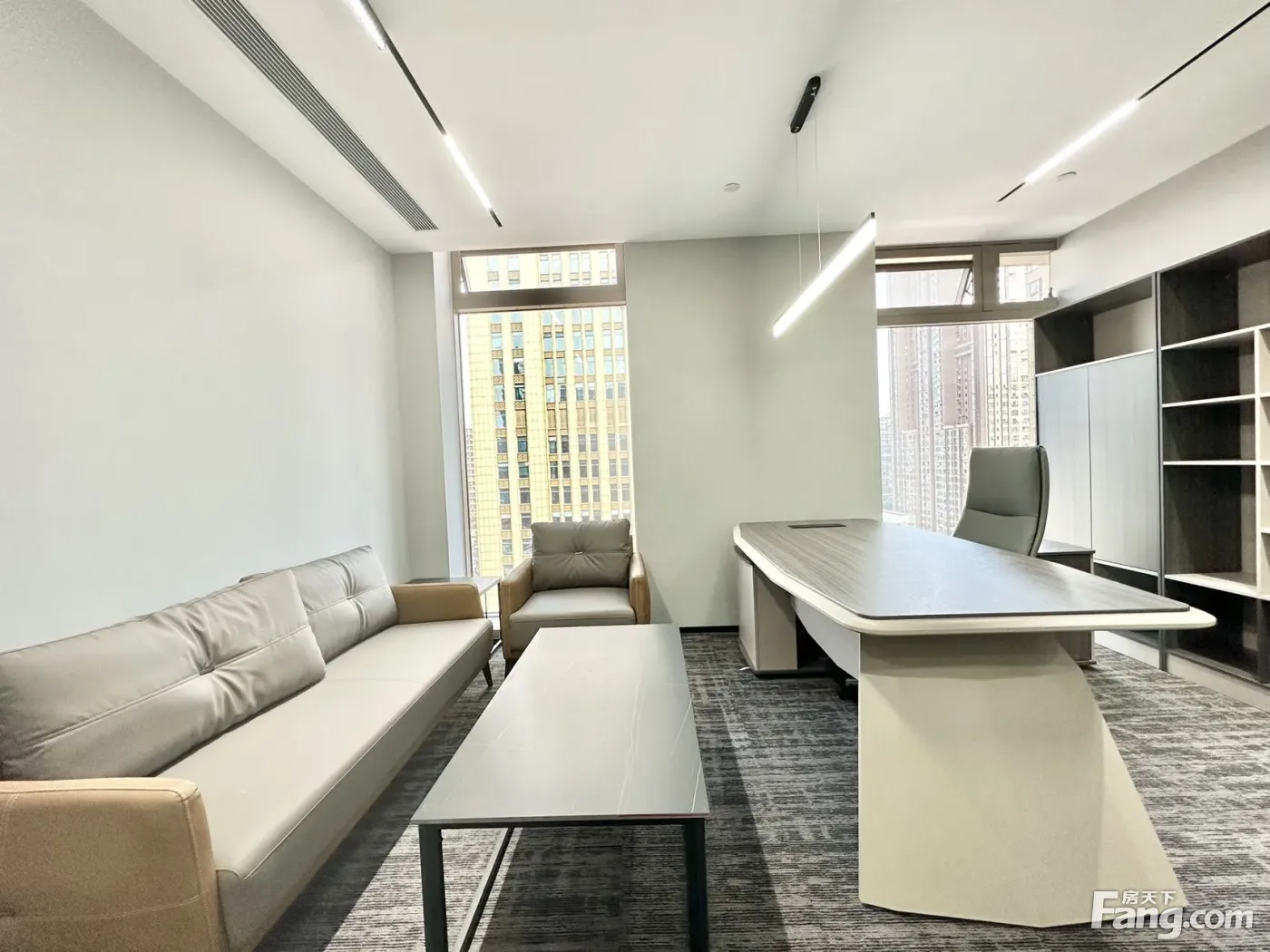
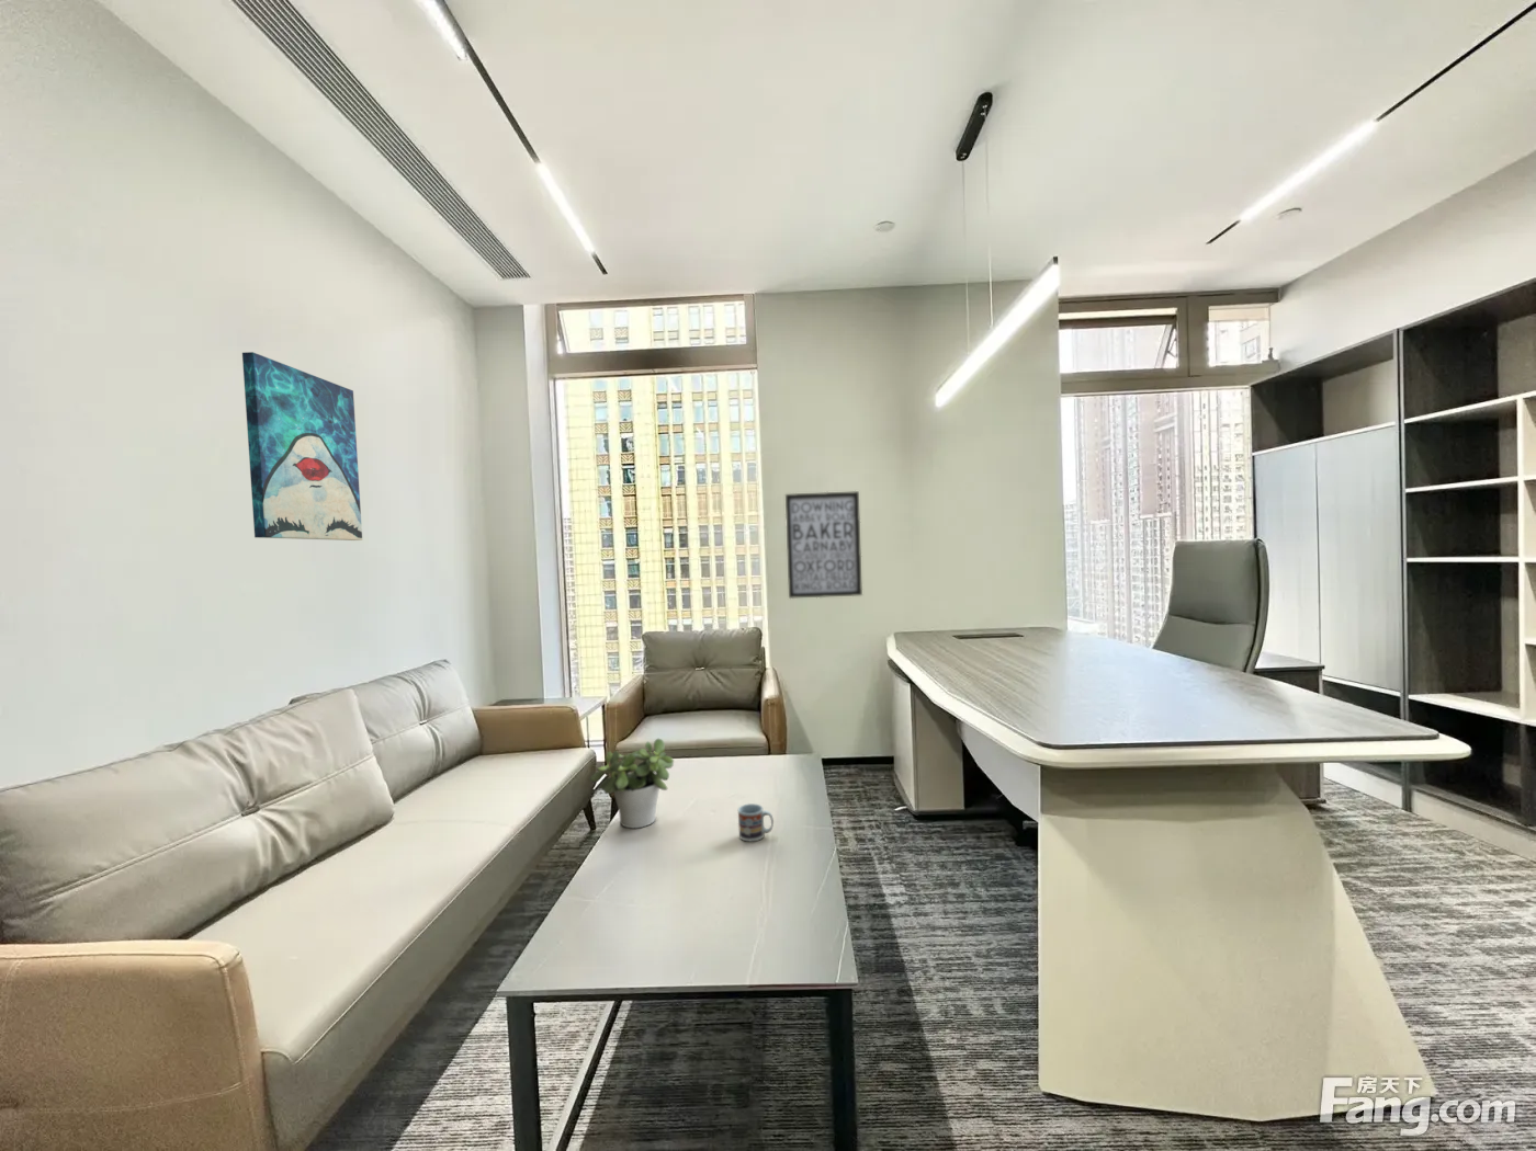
+ wall art [242,351,363,542]
+ cup [738,803,774,843]
+ potted plant [588,738,675,829]
+ wall art [785,490,864,600]
